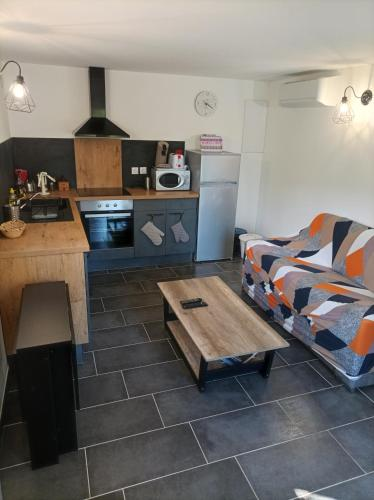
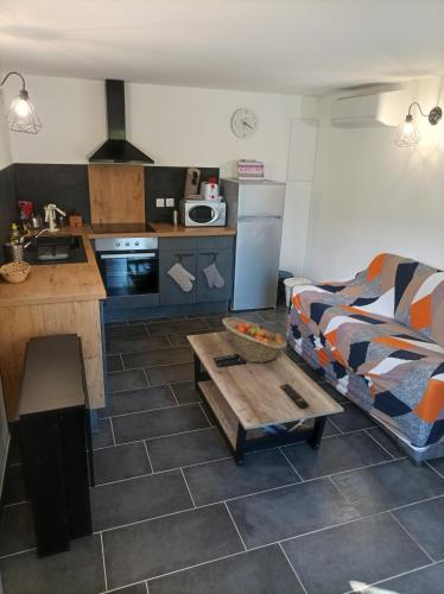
+ fruit basket [221,316,287,364]
+ remote control [279,383,310,410]
